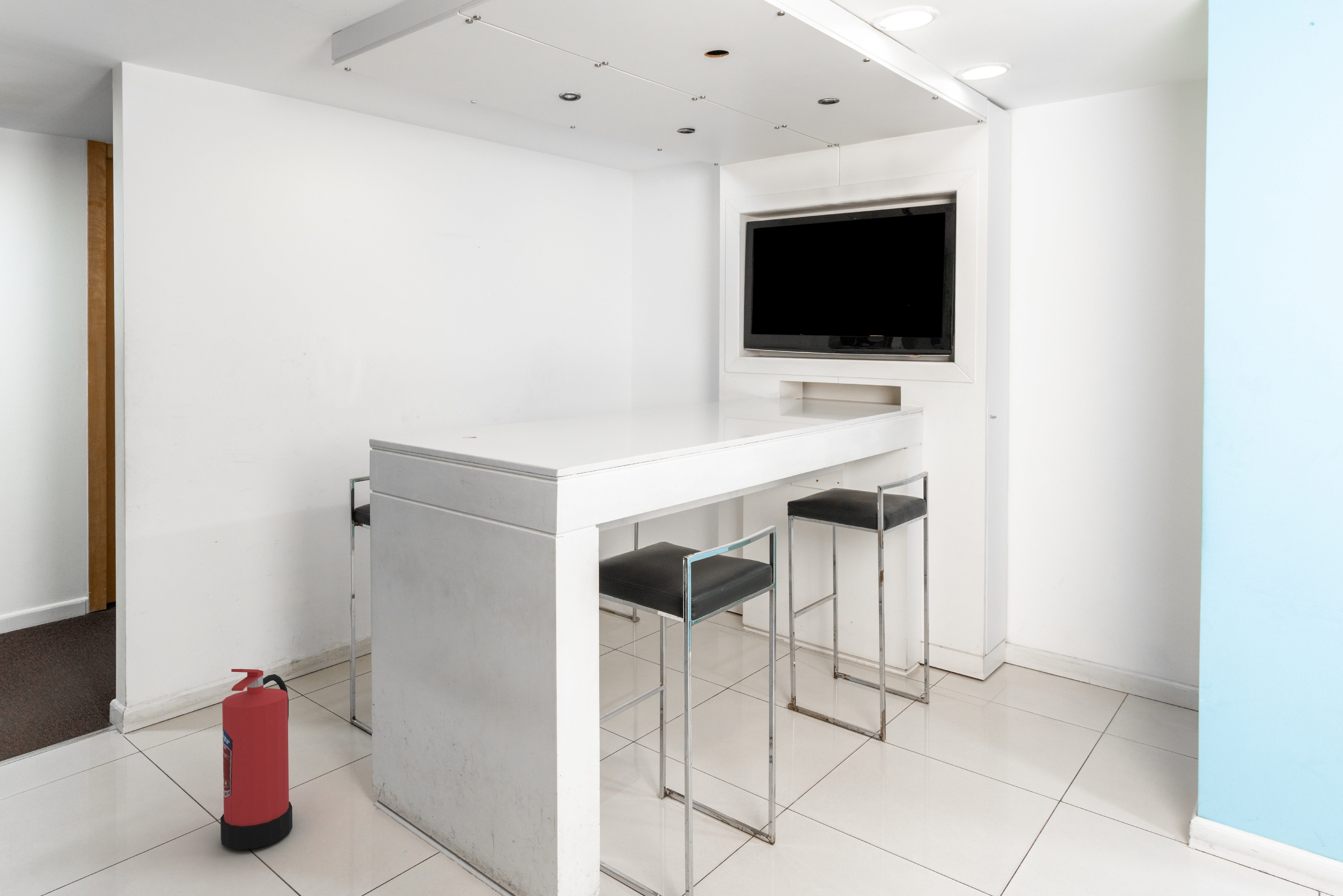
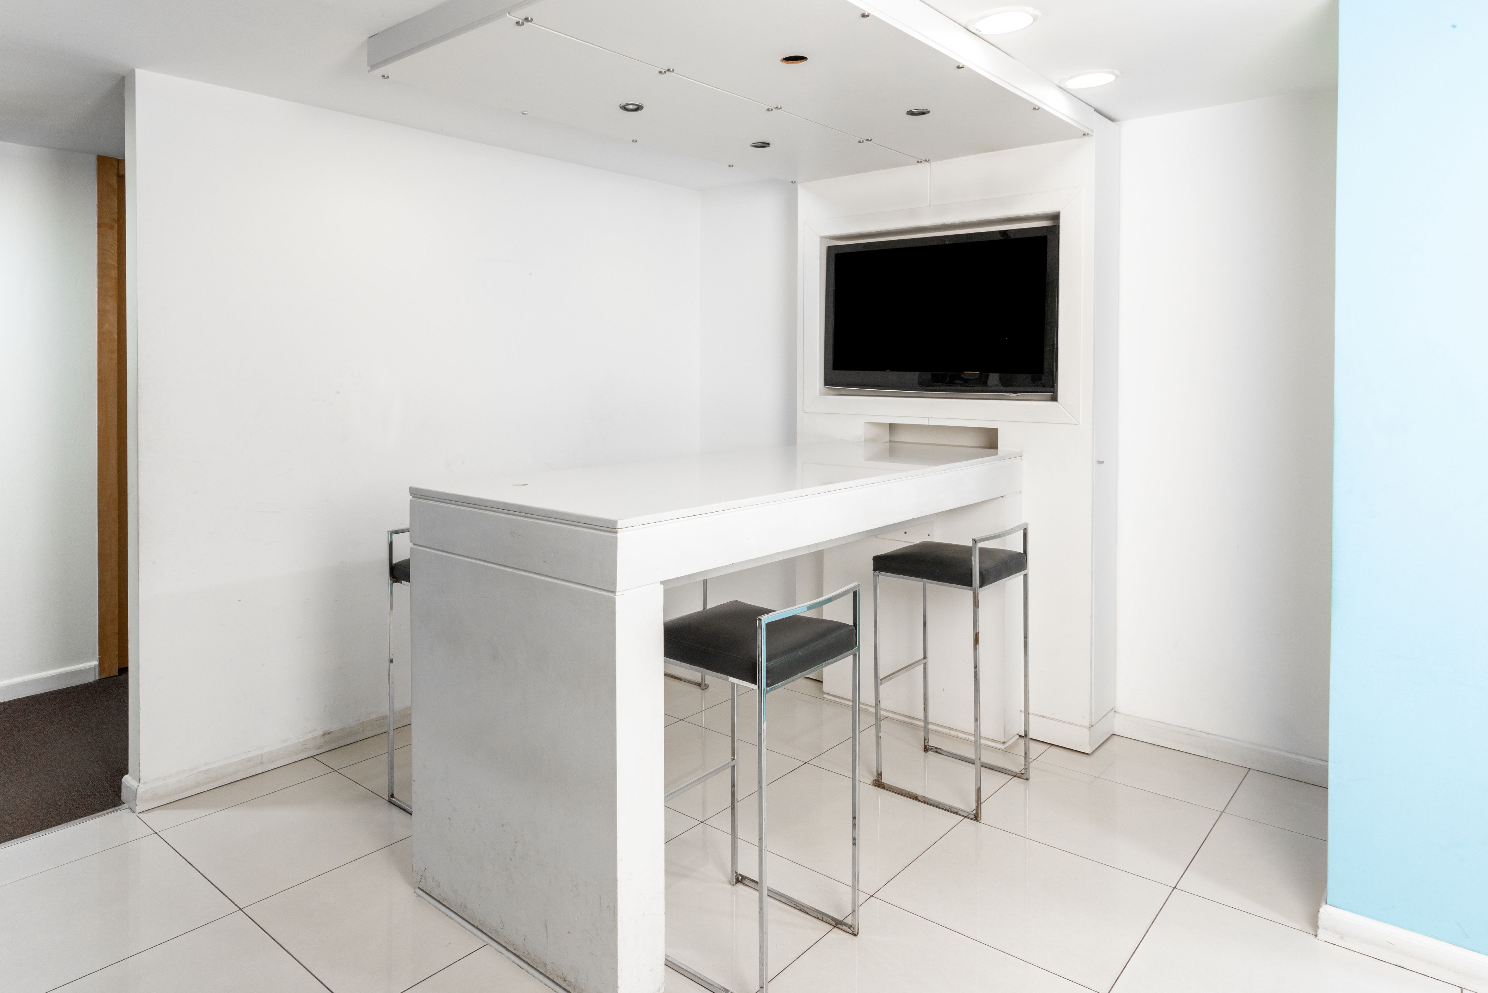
- fire extinguisher [220,669,293,850]
